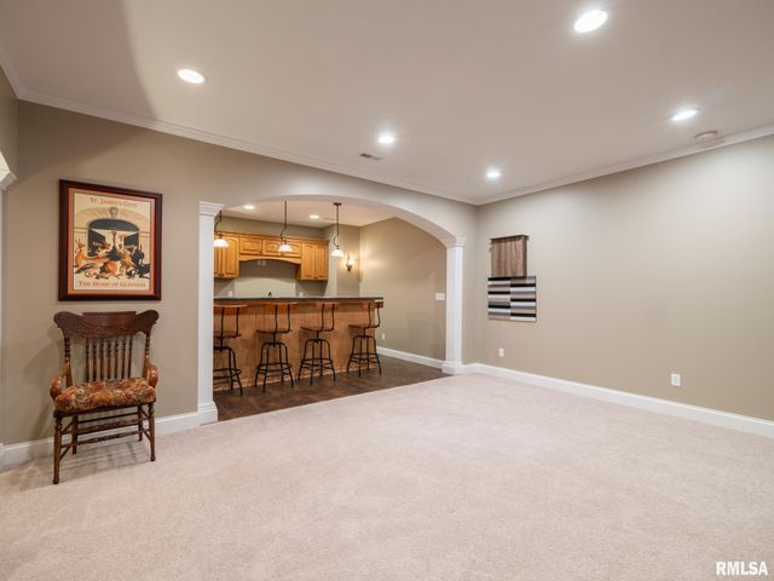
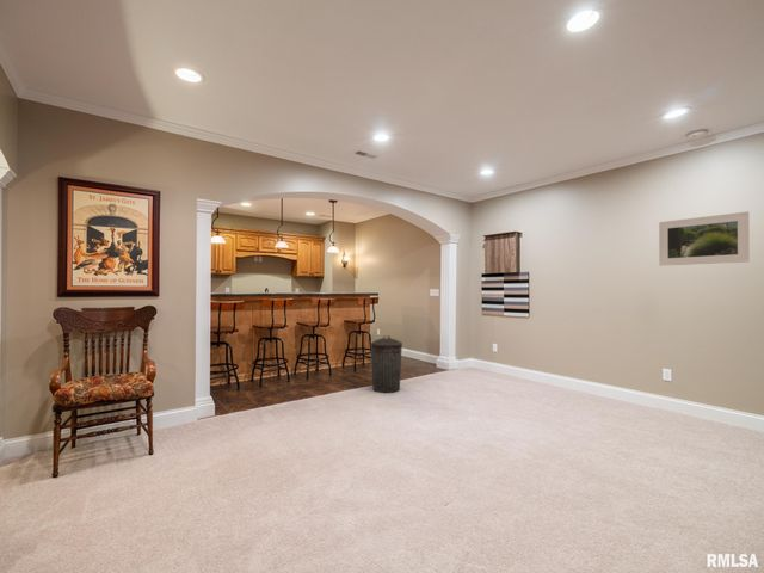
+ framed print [658,210,751,267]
+ trash can [370,334,403,394]
